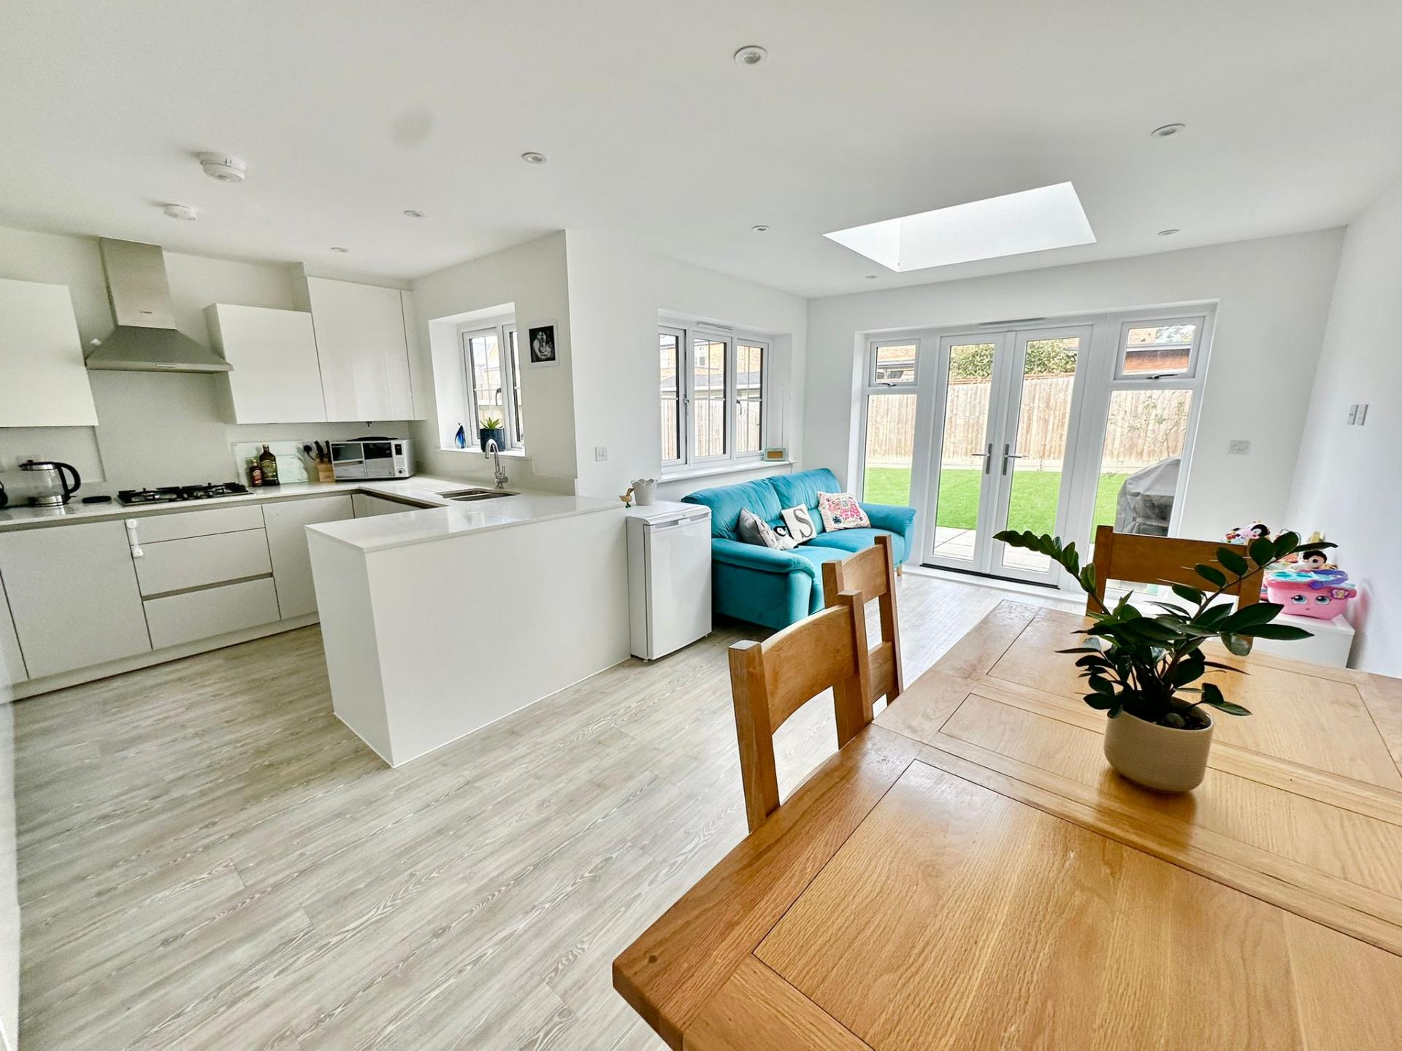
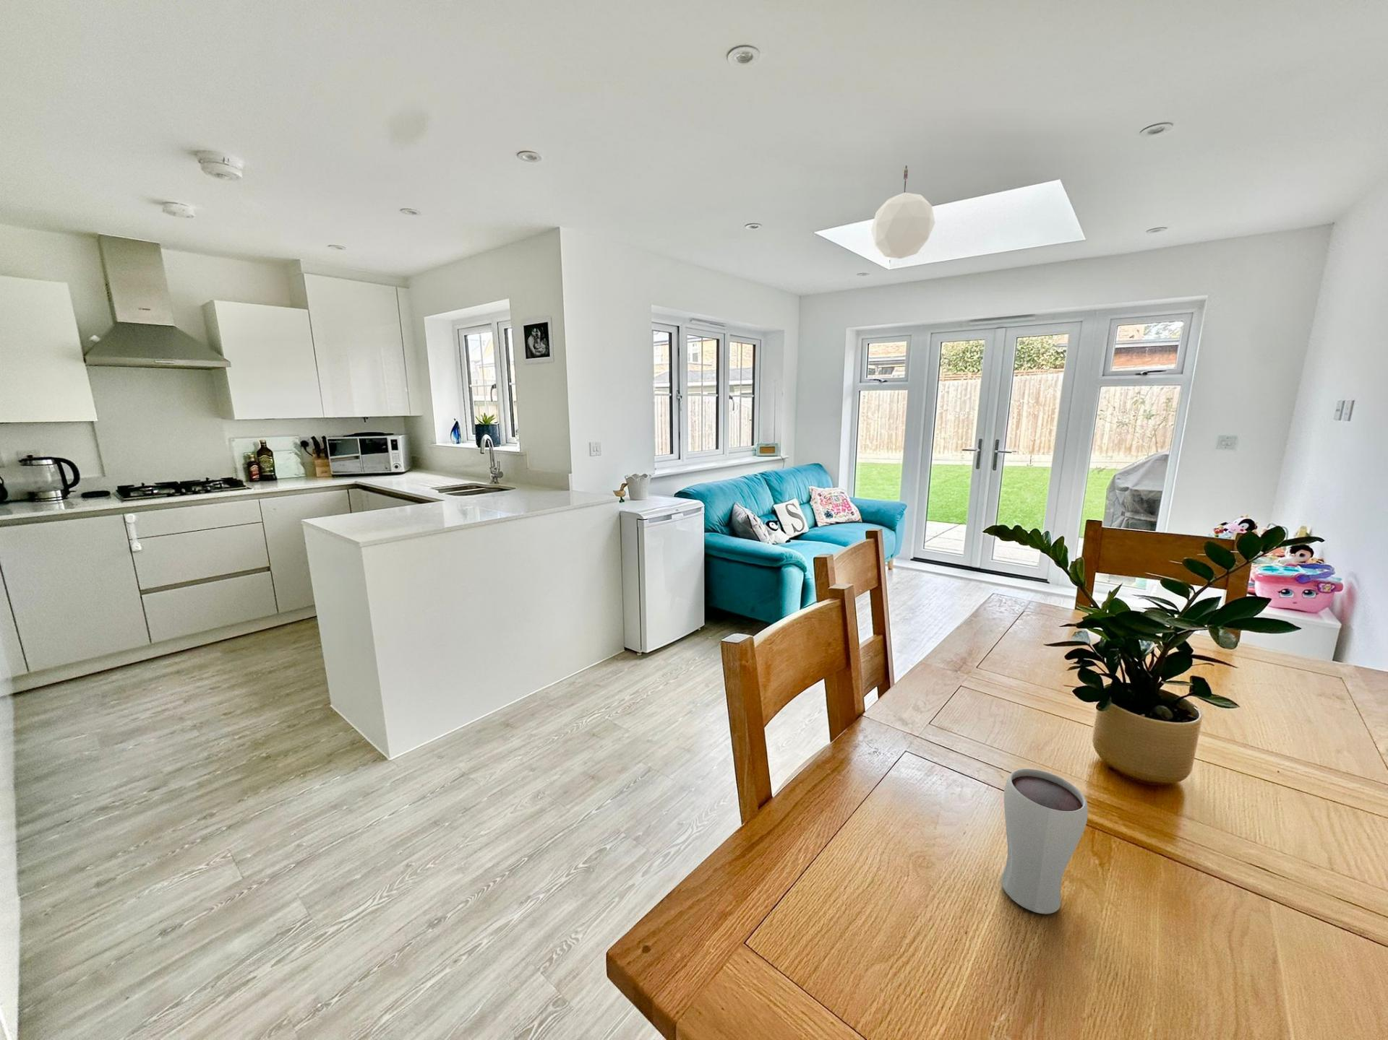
+ pendant light [870,165,937,259]
+ drinking glass [1000,768,1089,914]
